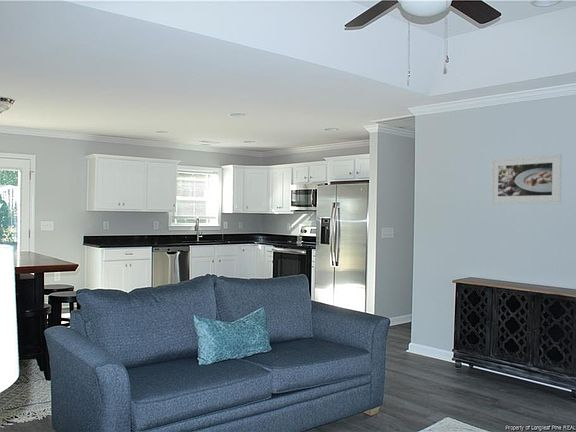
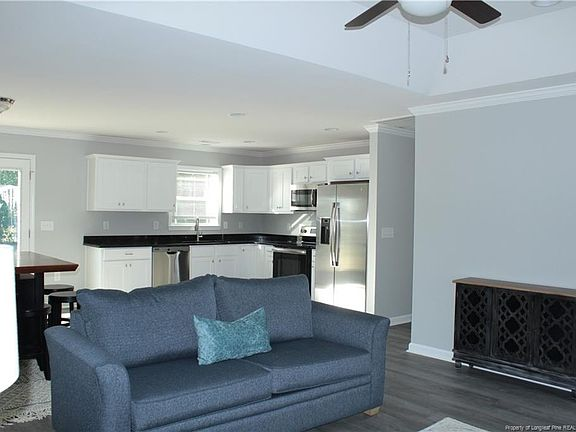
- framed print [490,153,563,205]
